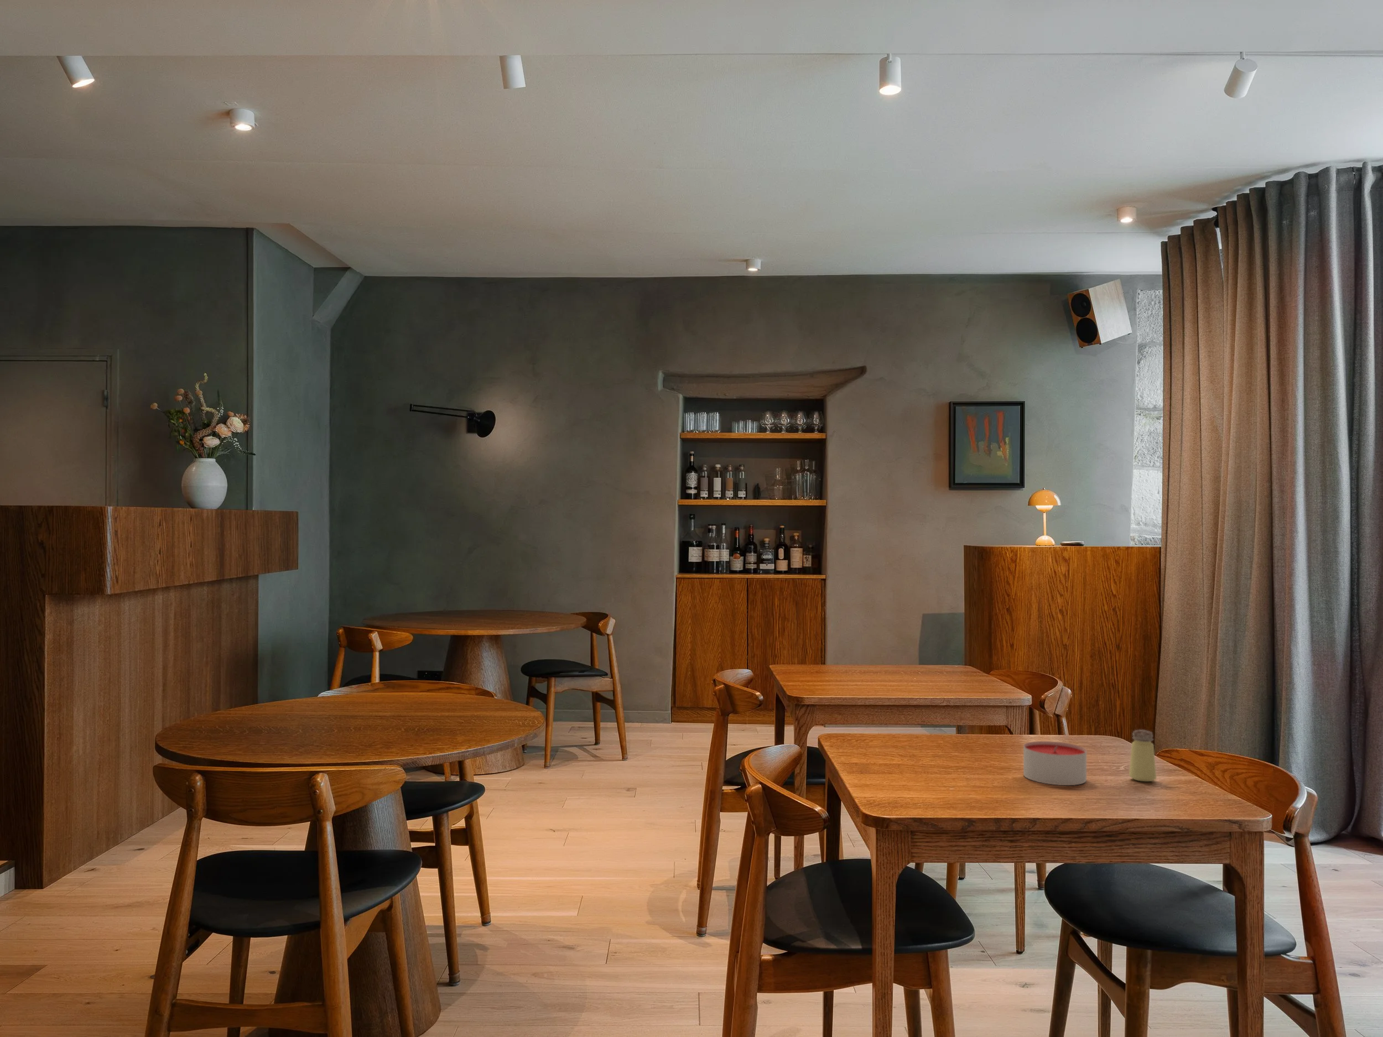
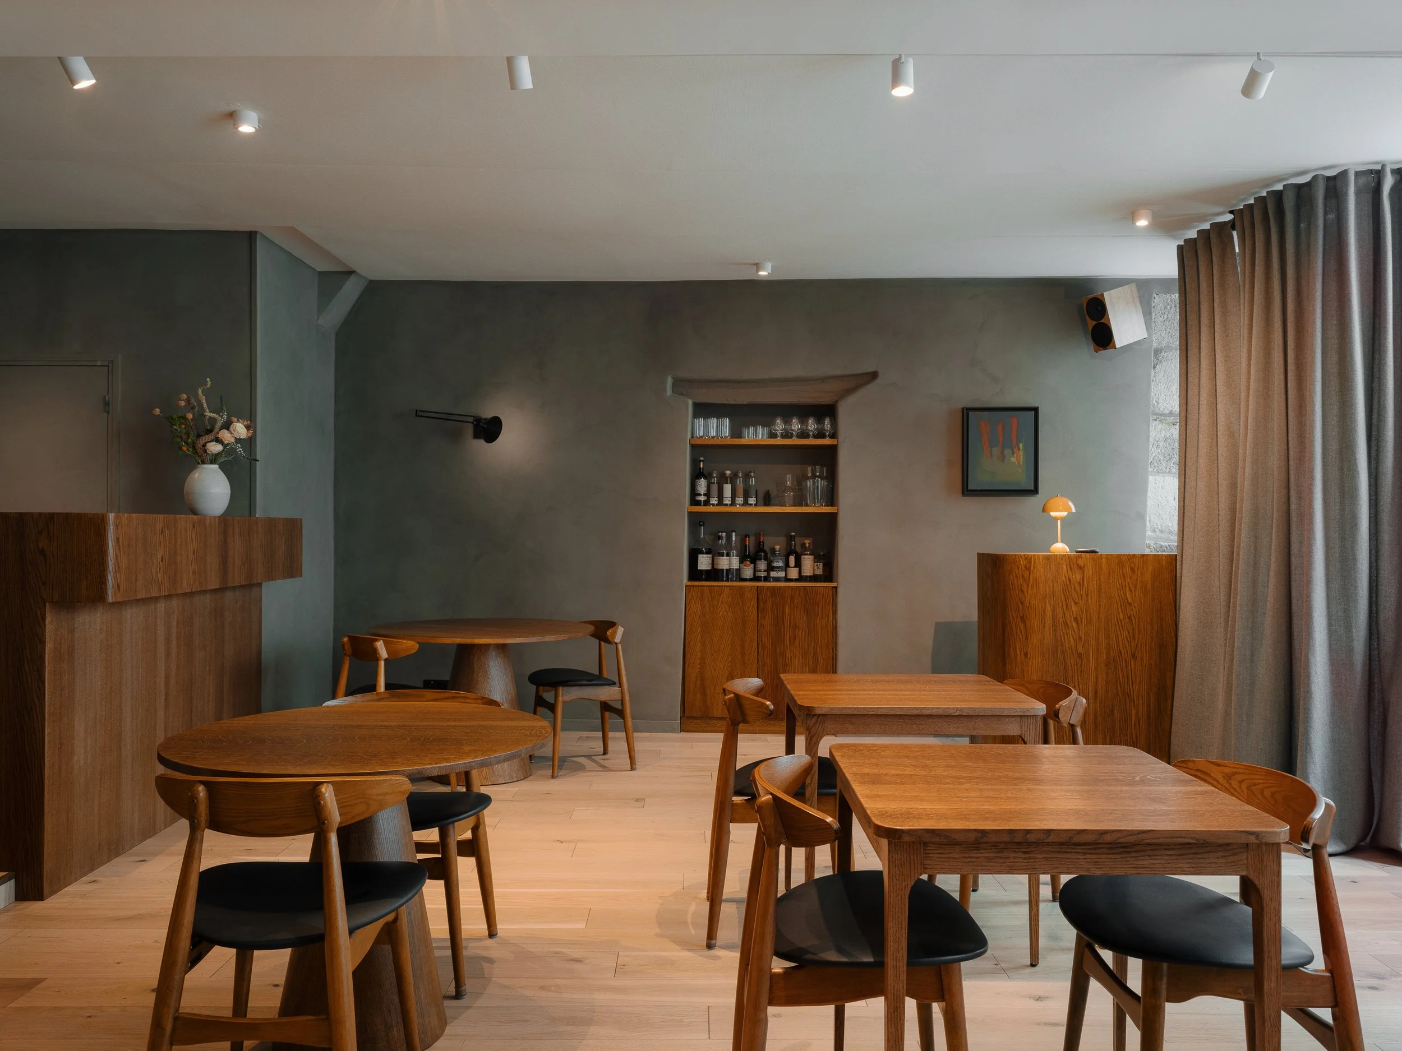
- saltshaker [1128,729,1156,782]
- candle [1023,741,1087,785]
